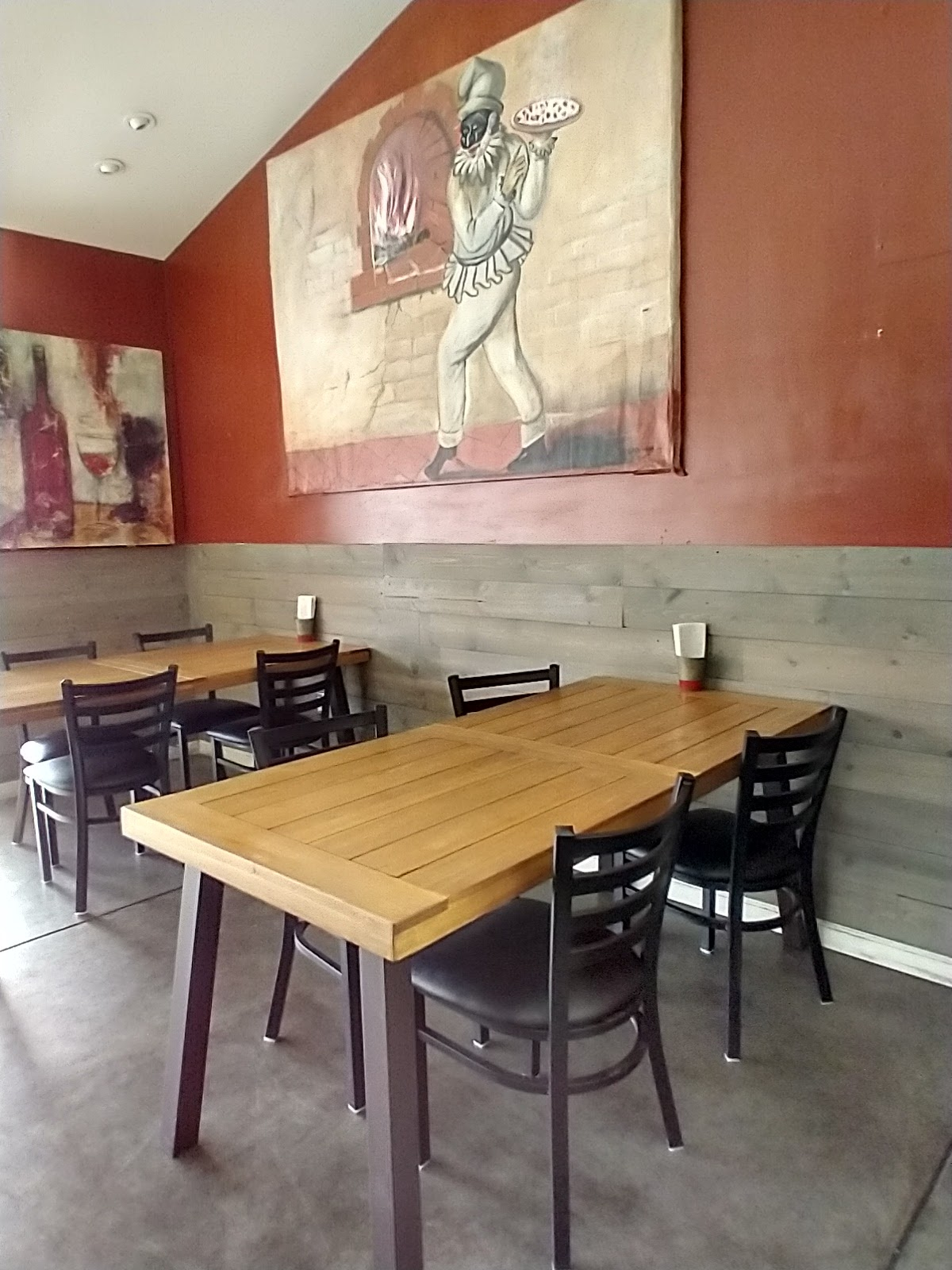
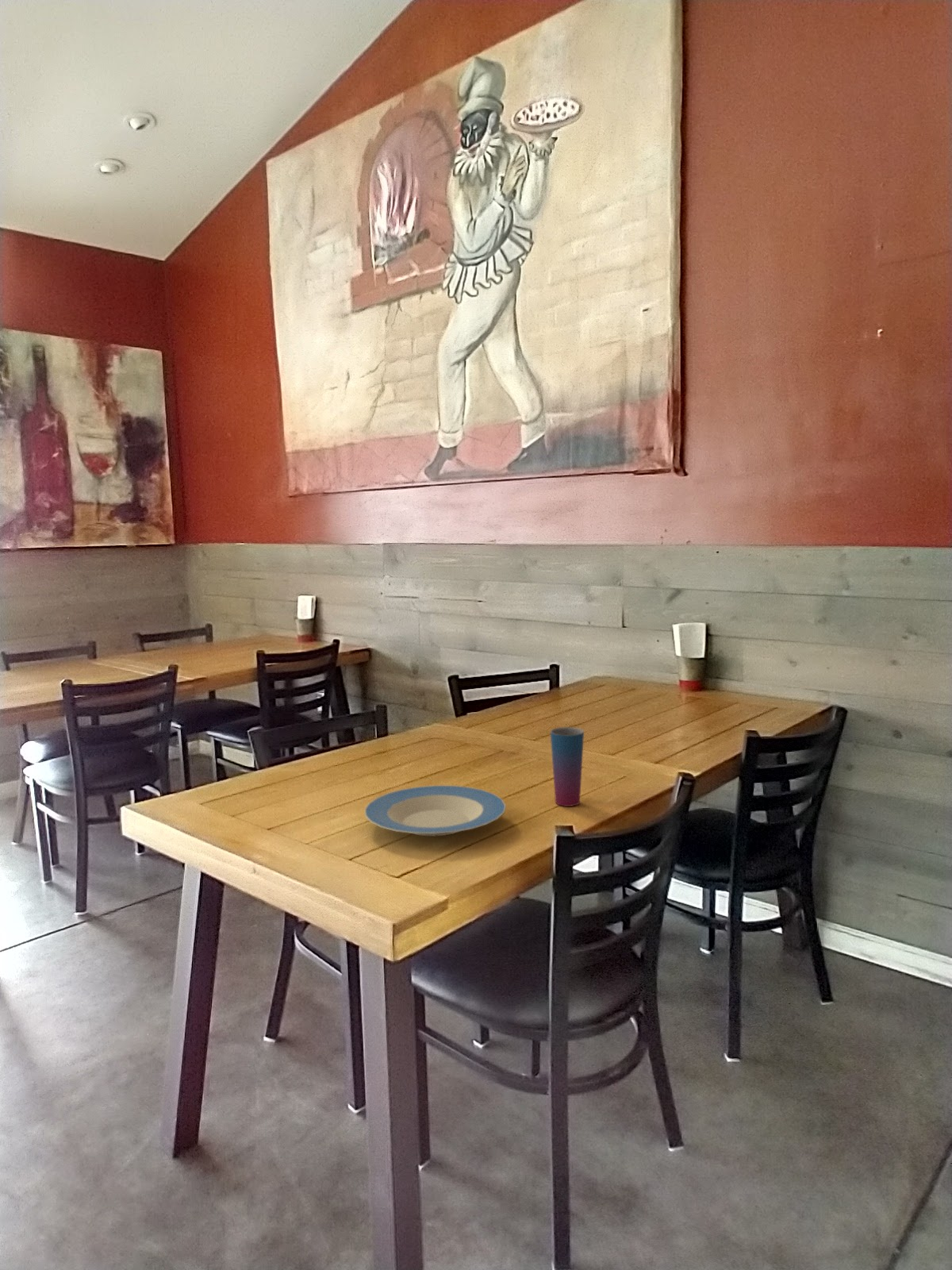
+ cup [550,726,585,807]
+ plate [364,785,507,837]
